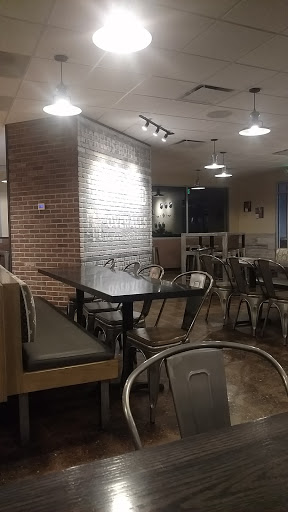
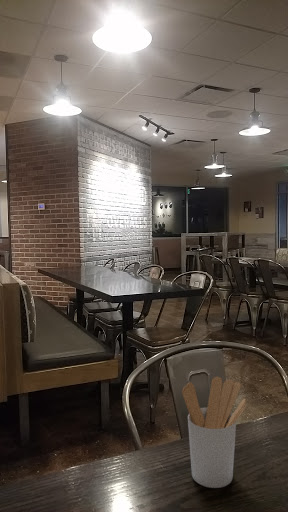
+ utensil holder [181,376,247,489]
